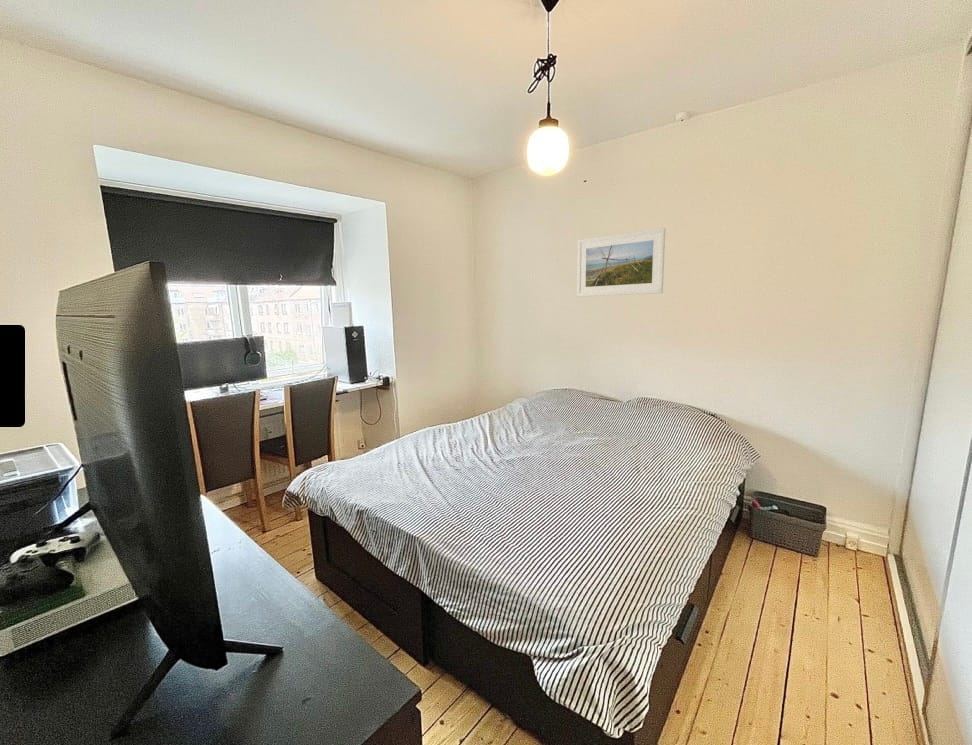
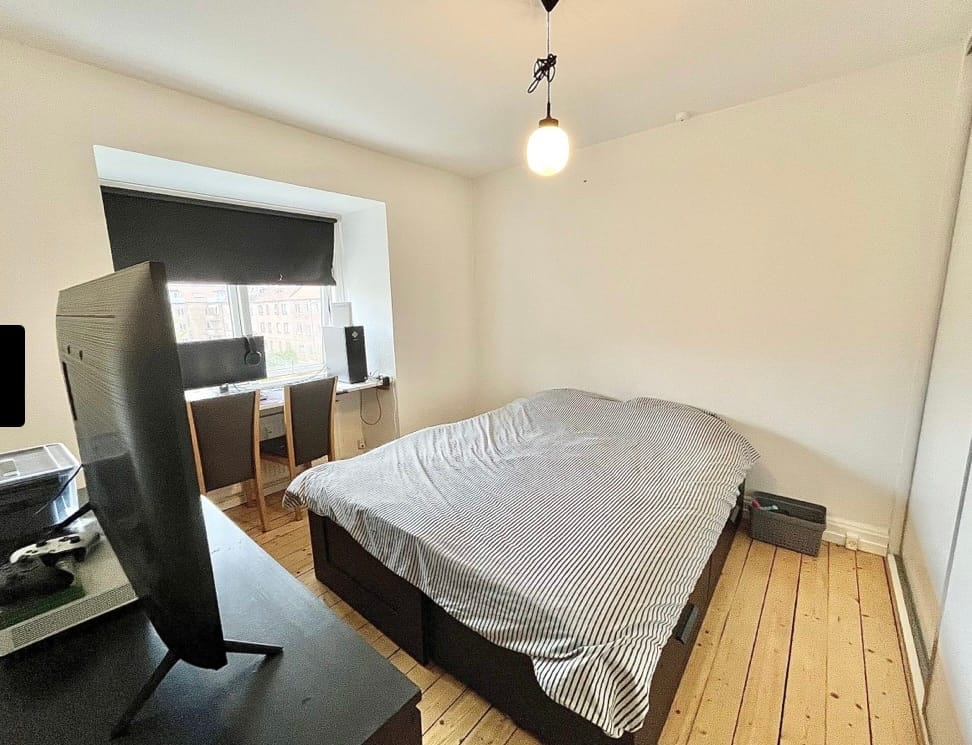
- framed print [576,227,666,298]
